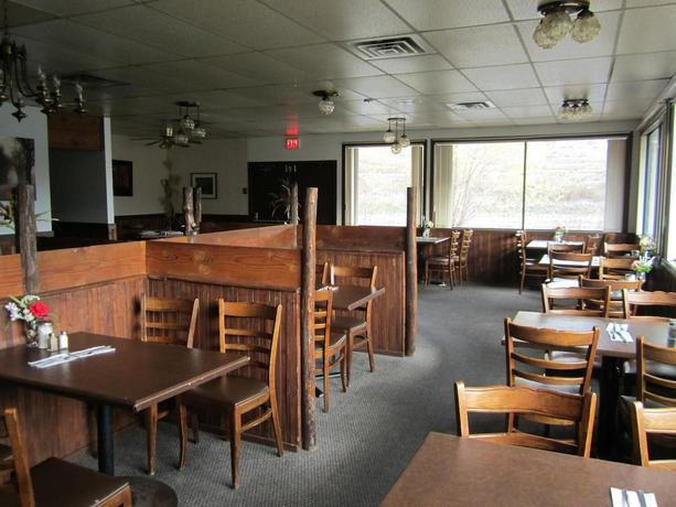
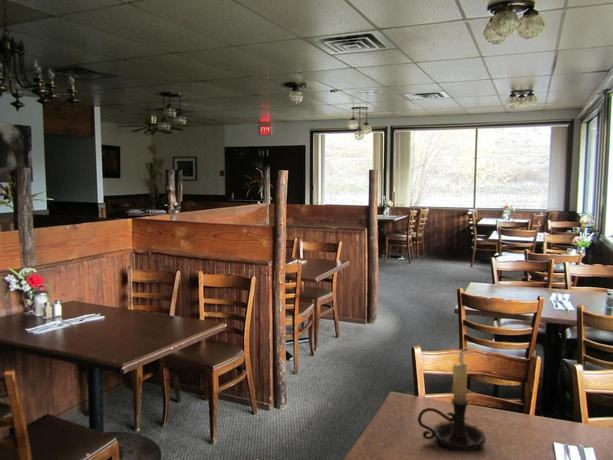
+ candle holder [416,348,486,452]
